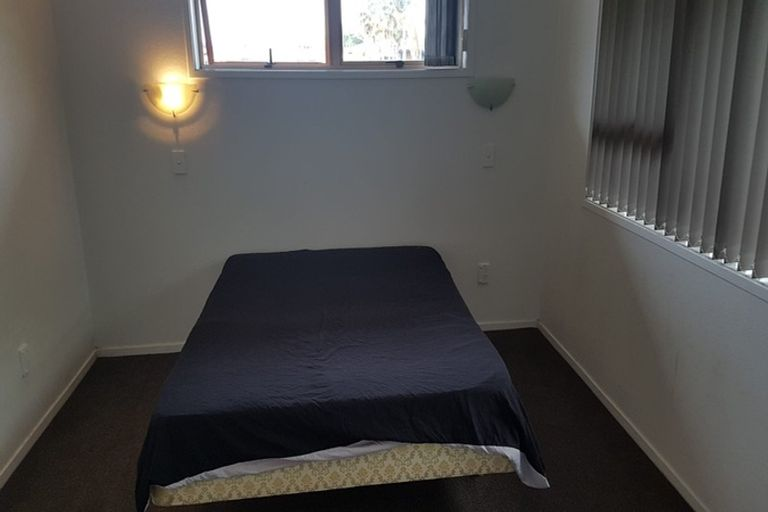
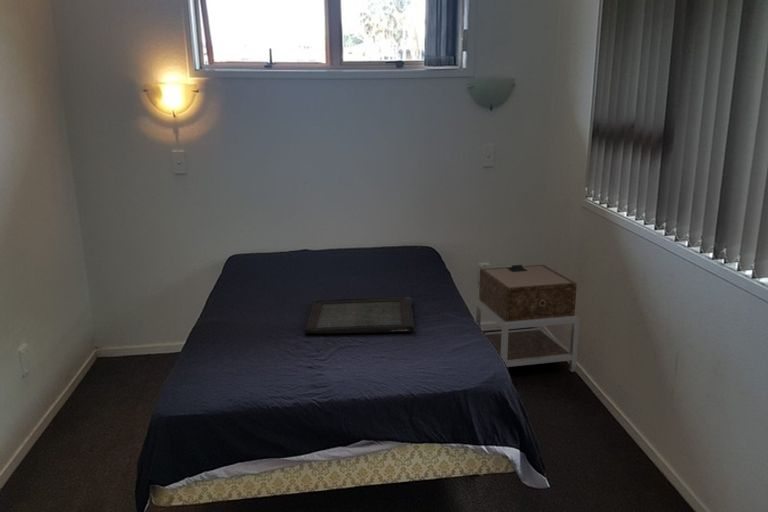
+ serving tray [303,296,416,334]
+ nightstand [474,264,580,373]
